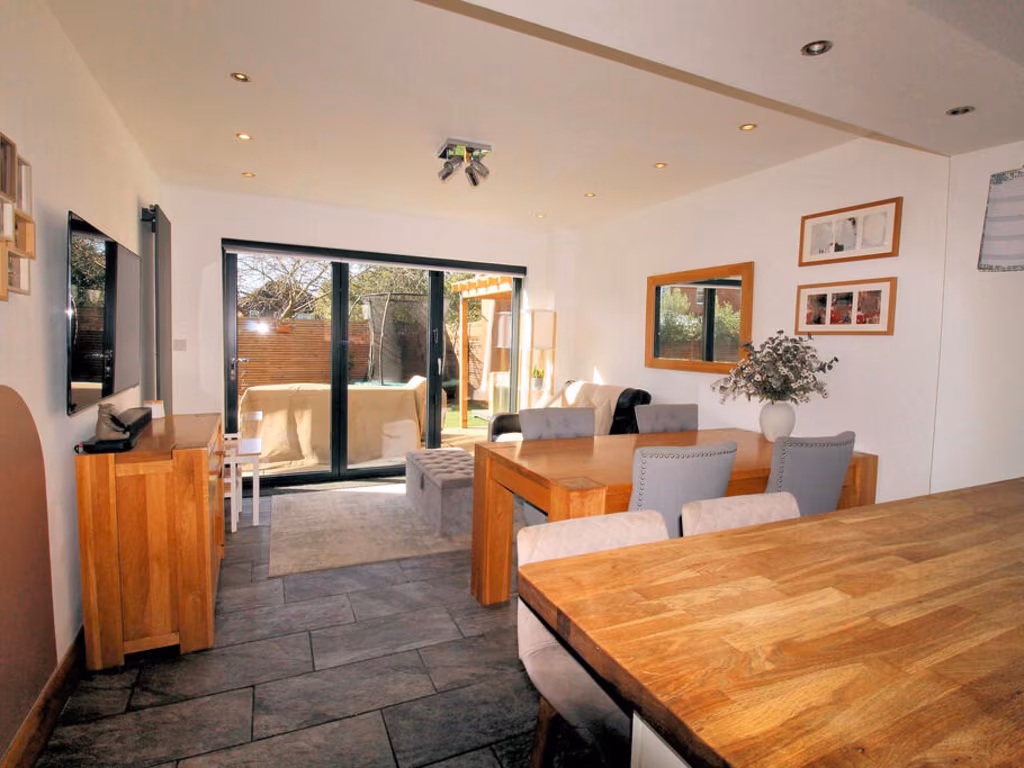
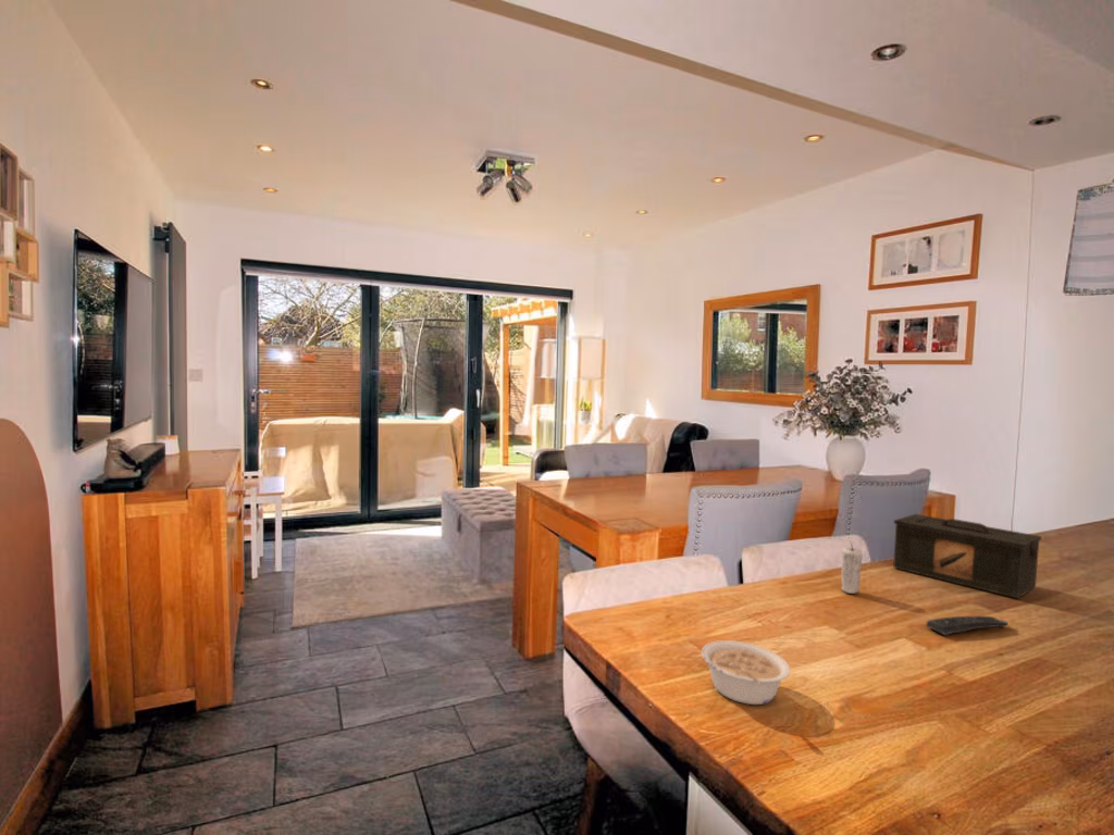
+ remote control [926,615,1010,636]
+ ammunition box [892,513,1042,599]
+ candle [840,539,864,595]
+ legume [701,639,791,706]
